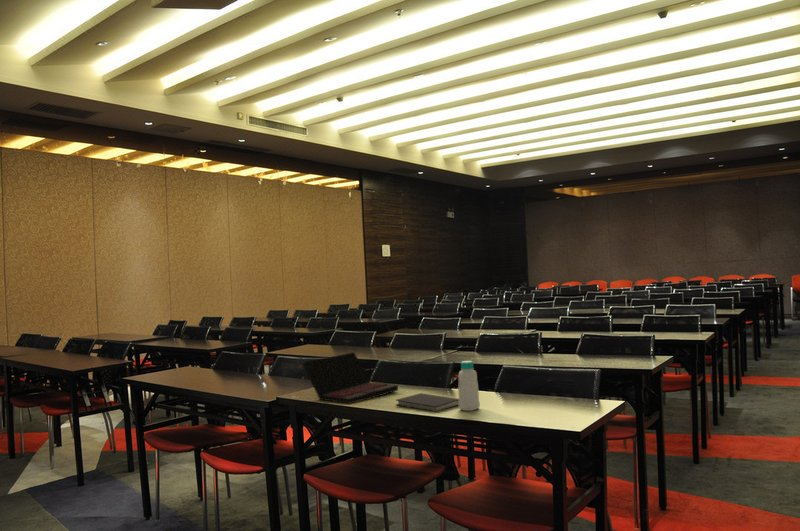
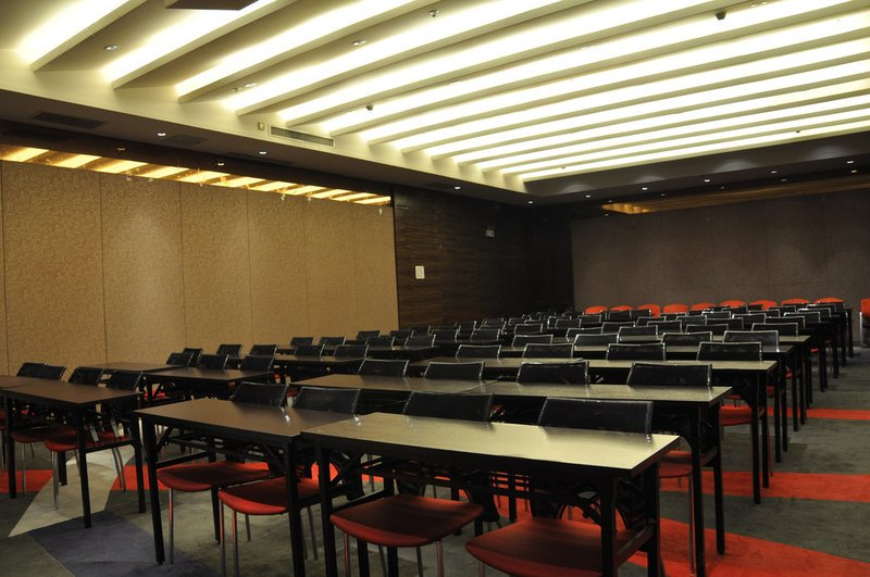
- laptop [301,351,399,405]
- diary [395,392,459,413]
- bottle [457,360,481,412]
